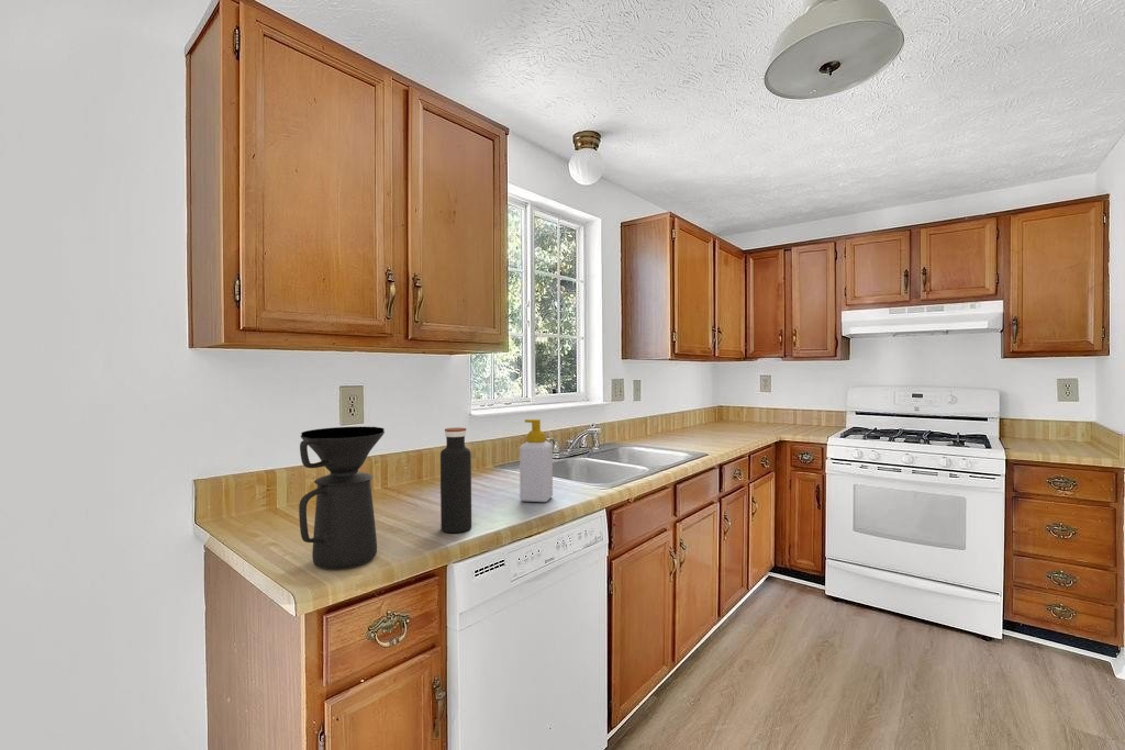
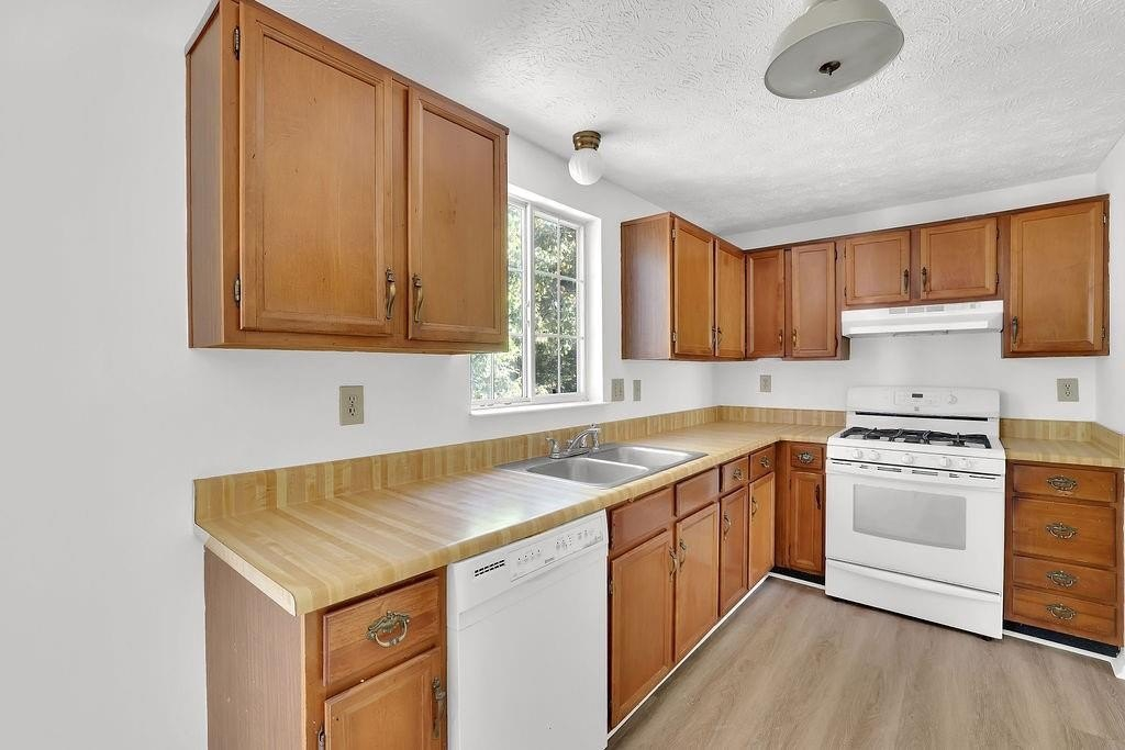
- coffee maker [298,426,386,570]
- water bottle [439,427,472,534]
- soap bottle [519,418,554,503]
